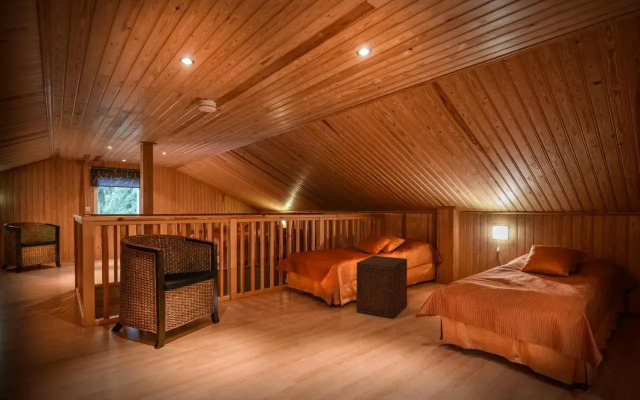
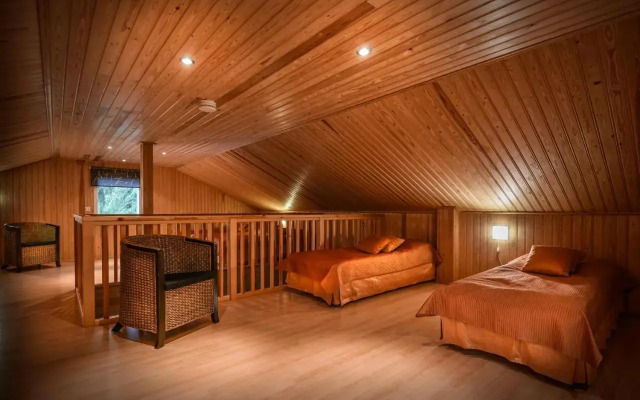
- nightstand [356,255,408,320]
